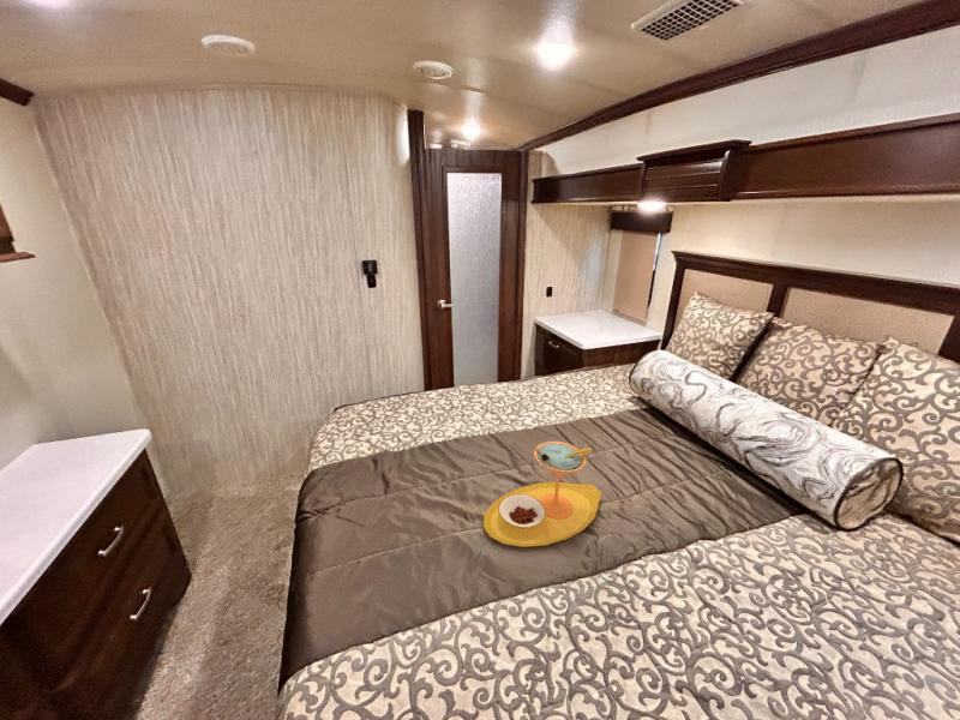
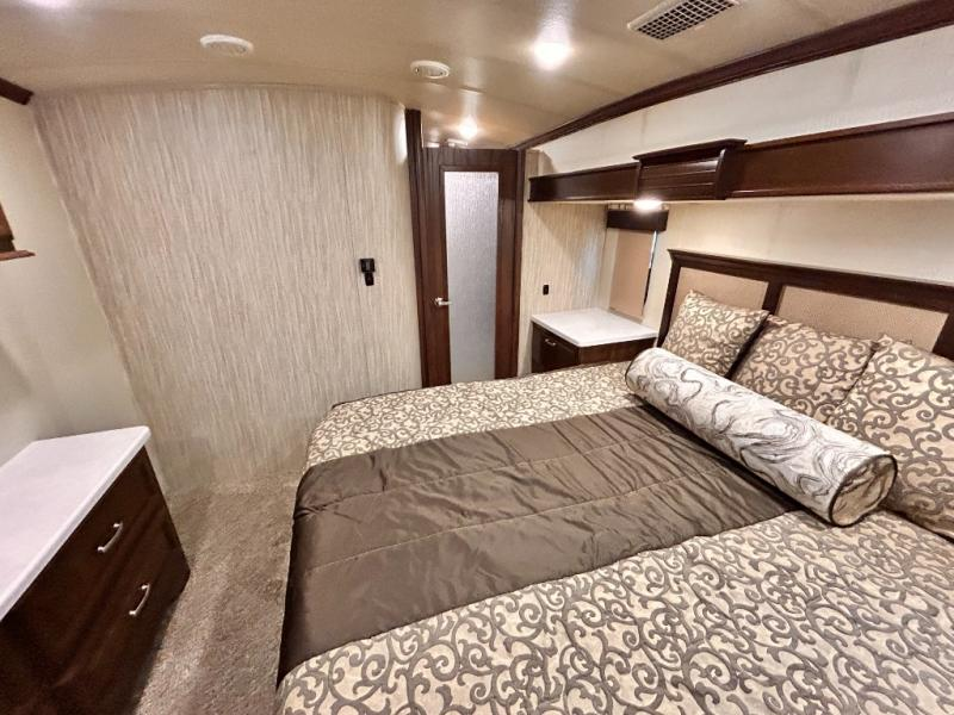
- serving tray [482,440,602,548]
